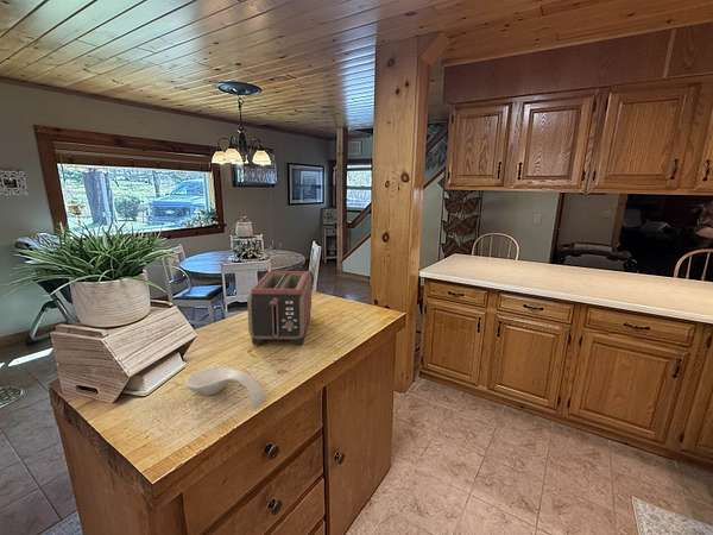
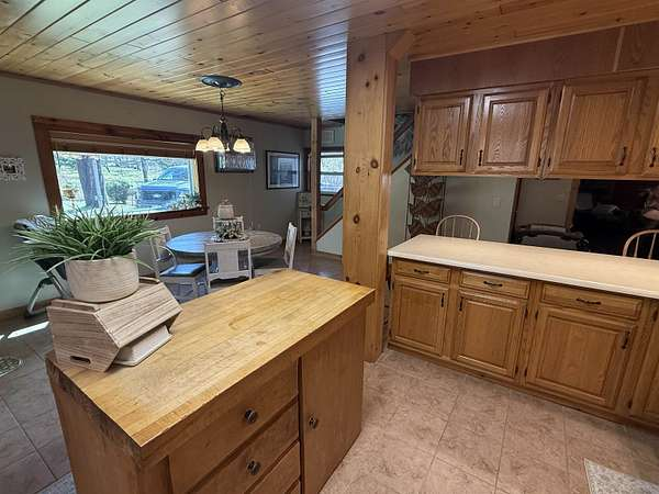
- spoon rest [184,365,266,410]
- toaster [246,270,313,346]
